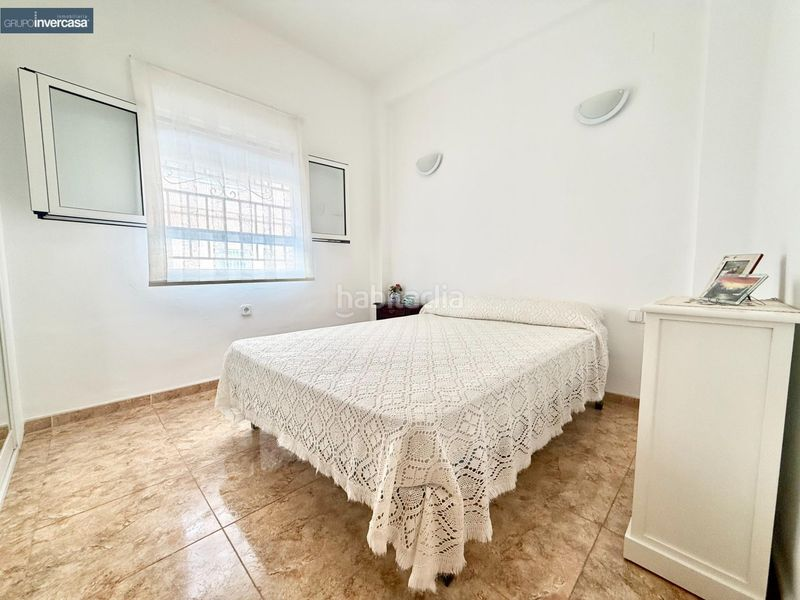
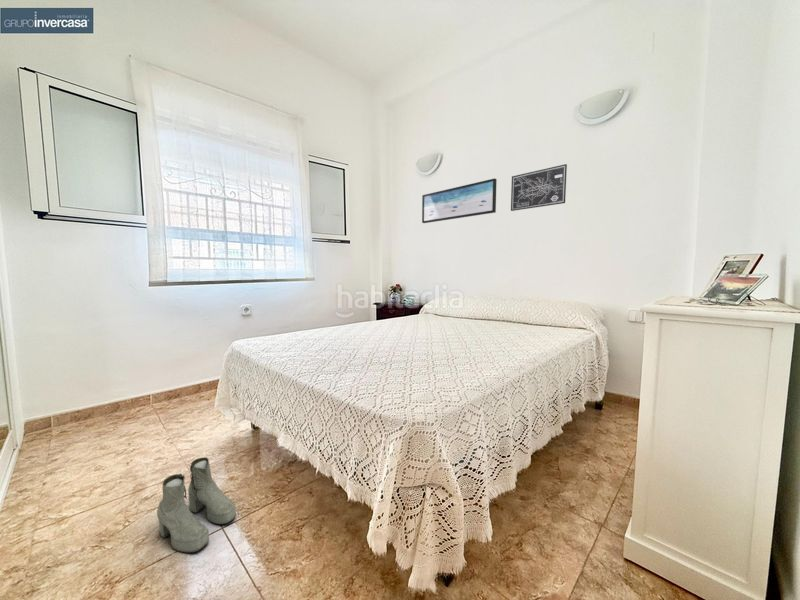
+ wall art [421,177,498,224]
+ boots [156,457,237,554]
+ wall art [510,163,568,212]
